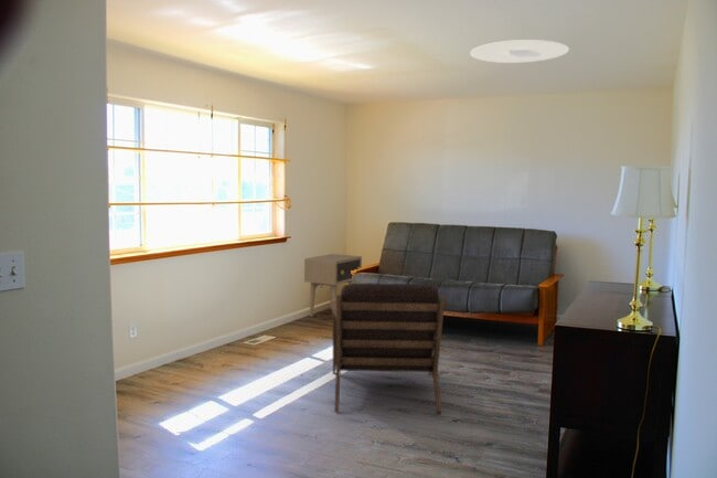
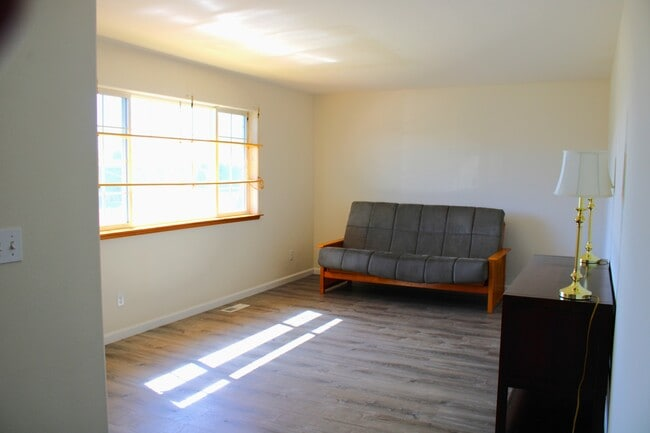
- armchair [331,282,446,414]
- side table [303,253,363,318]
- ceiling light [469,39,570,64]
